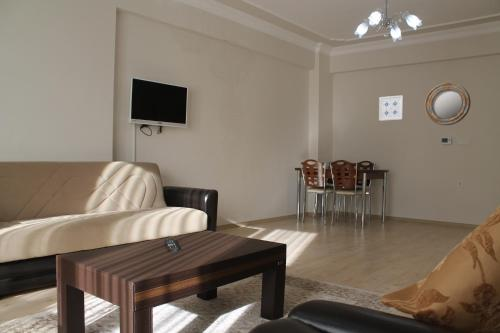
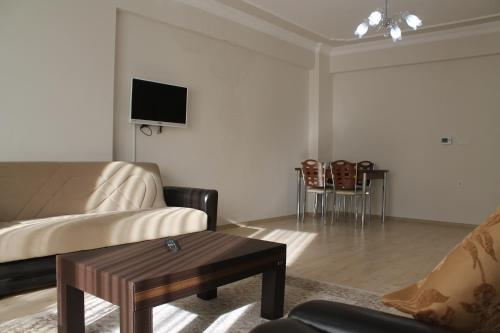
- wall art [378,94,404,122]
- home mirror [424,82,472,126]
